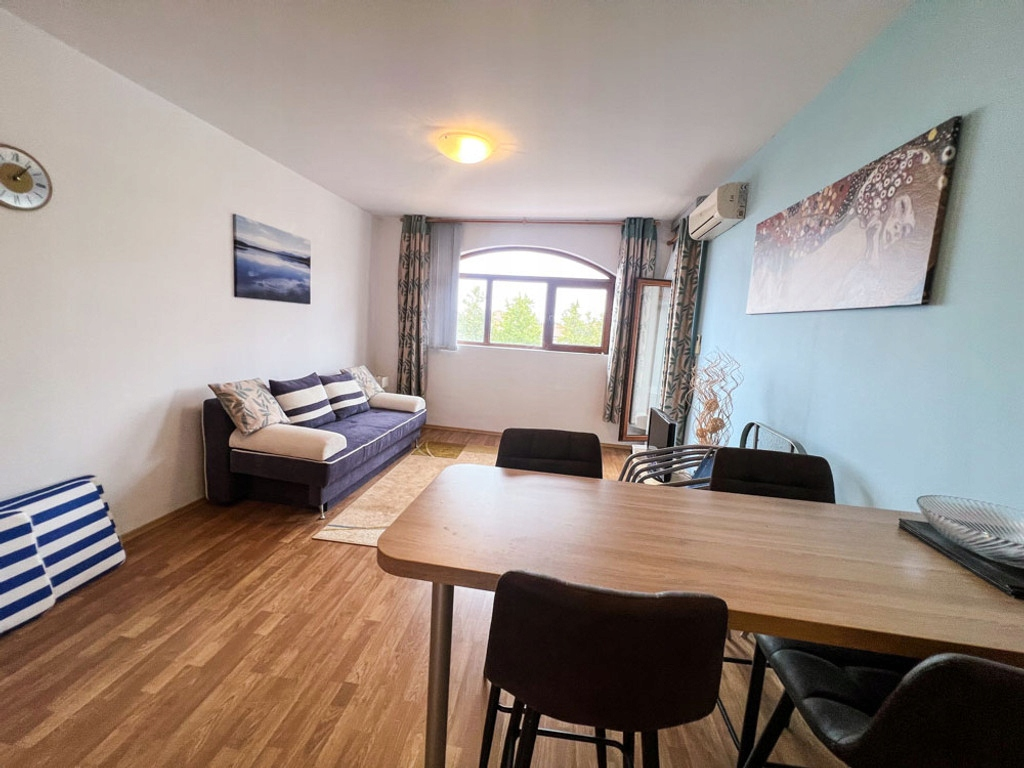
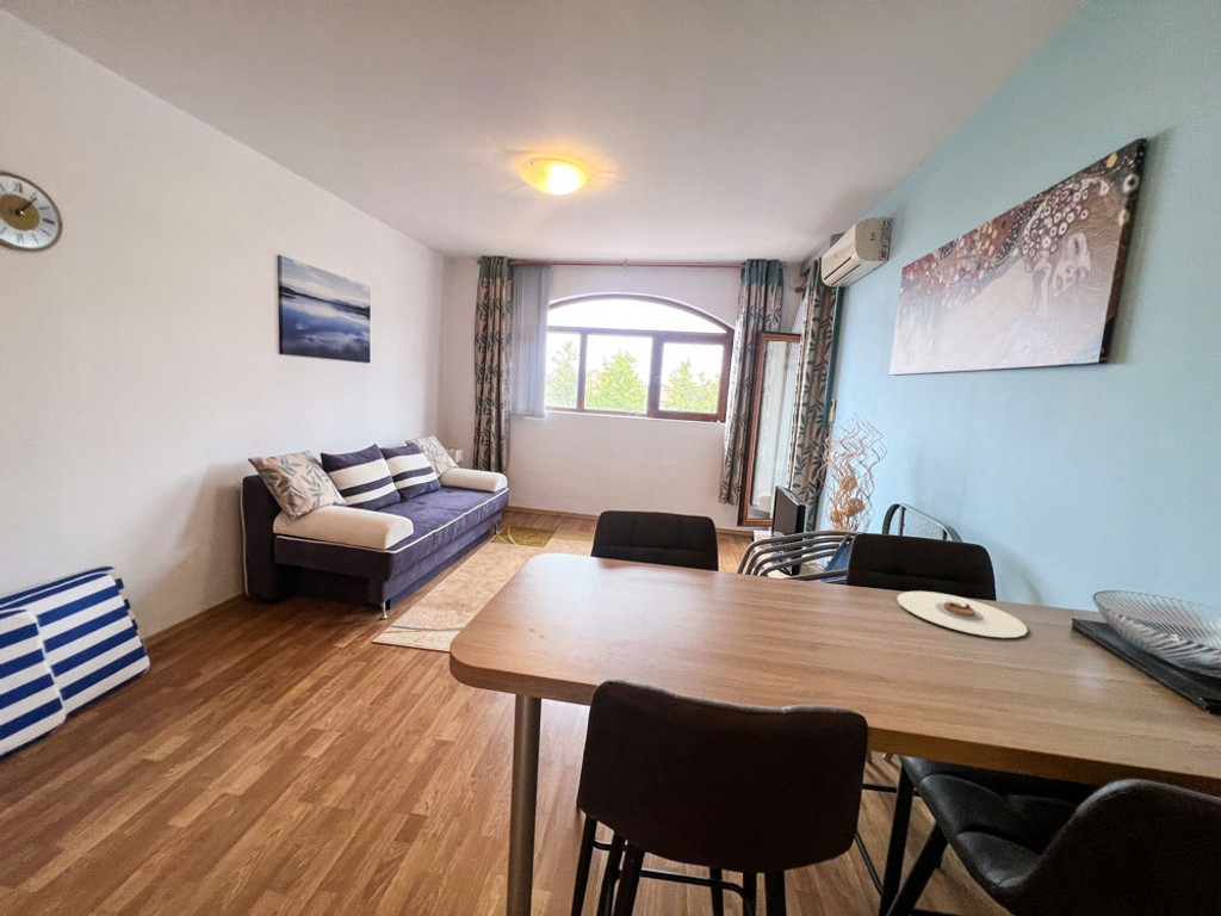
+ plate [895,590,1029,639]
